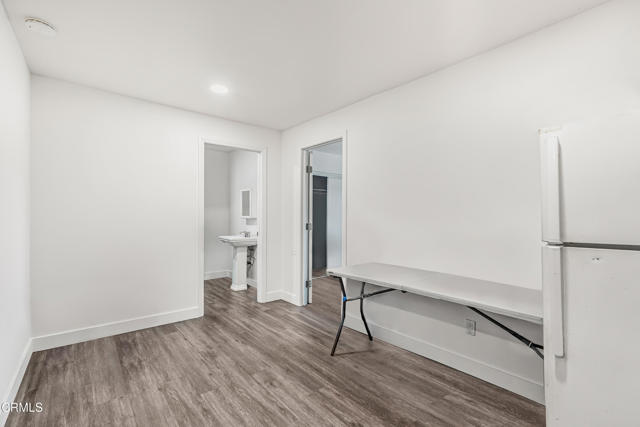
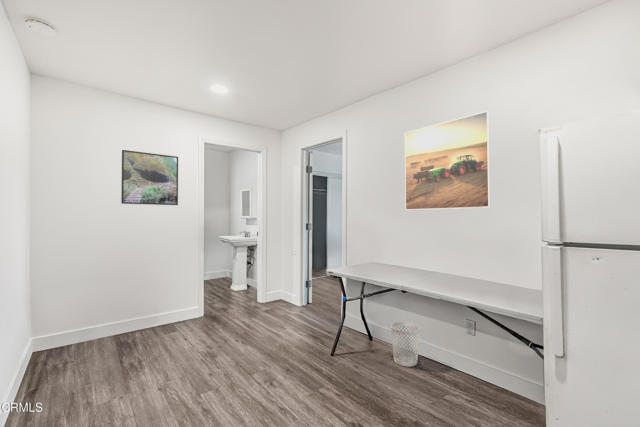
+ wastebasket [390,321,421,368]
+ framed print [404,110,492,211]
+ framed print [120,149,179,206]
